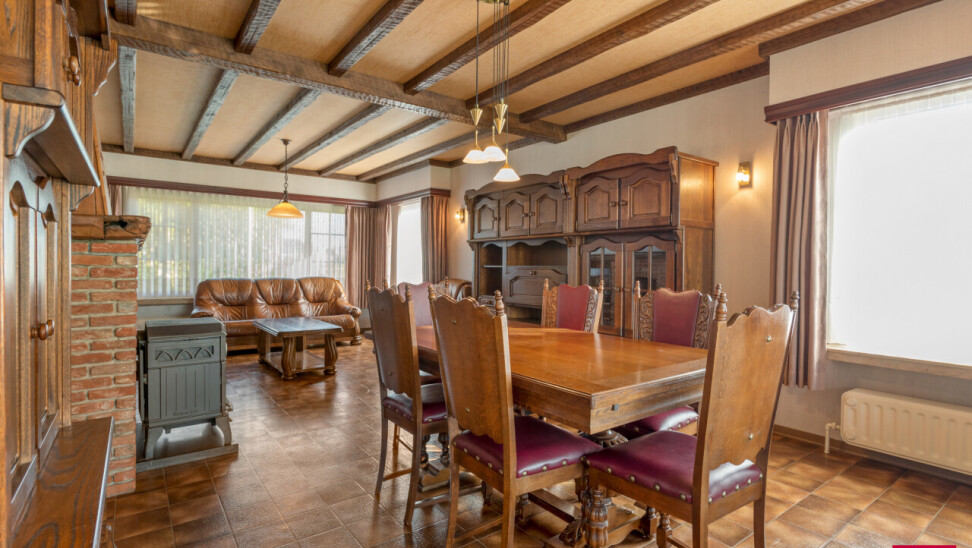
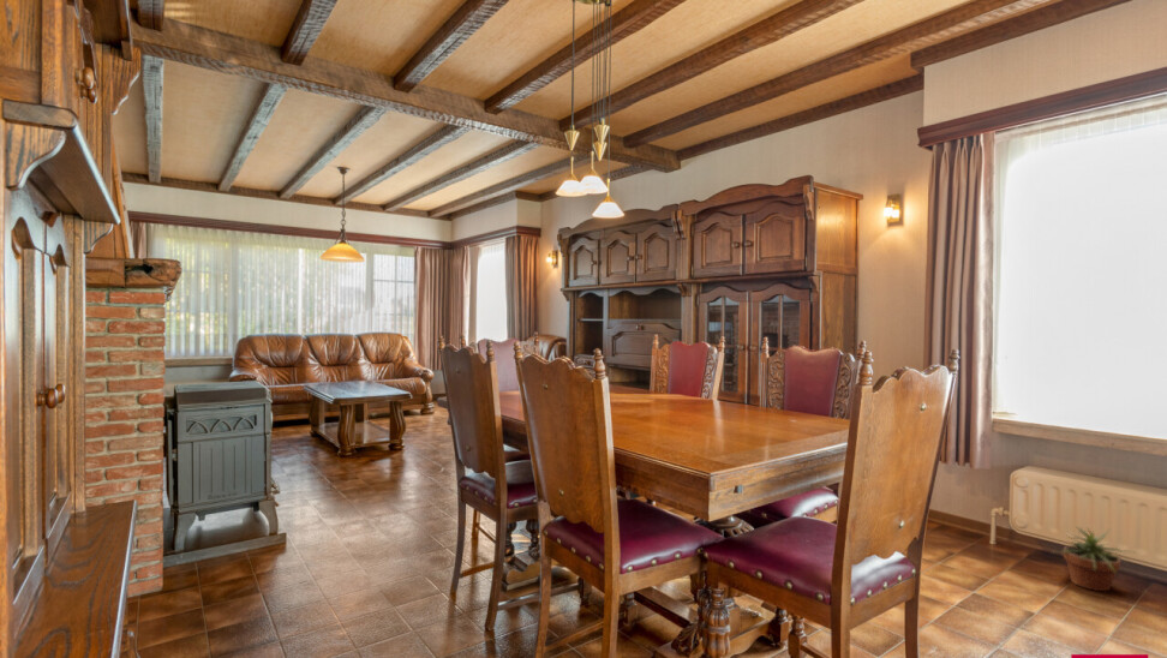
+ potted plant [1051,526,1135,592]
